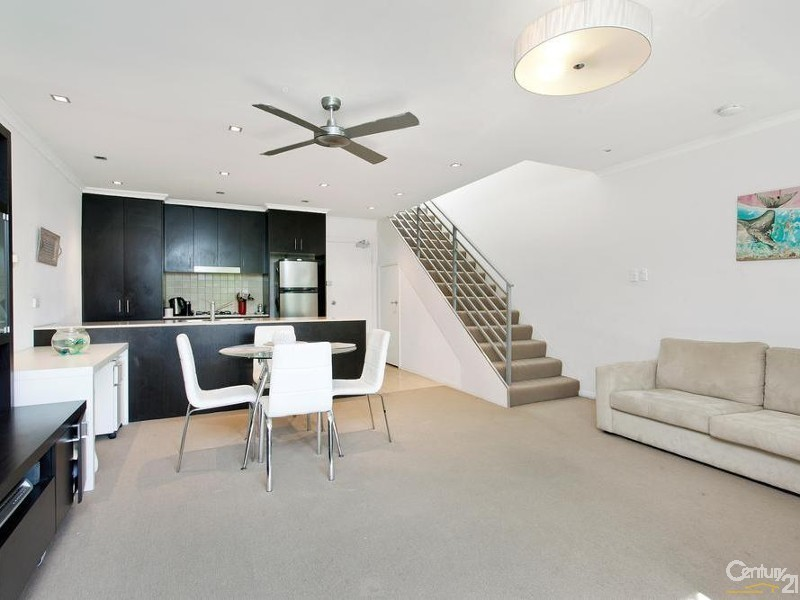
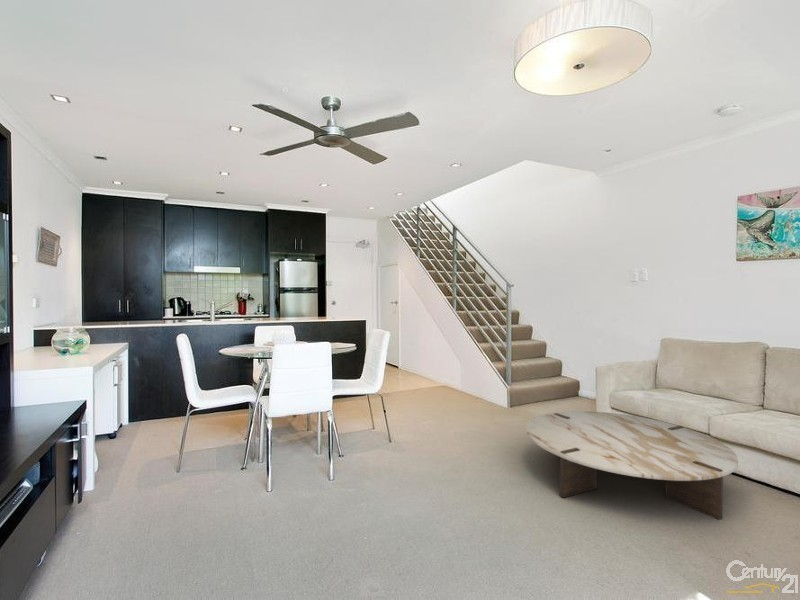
+ coffee table [525,410,739,521]
